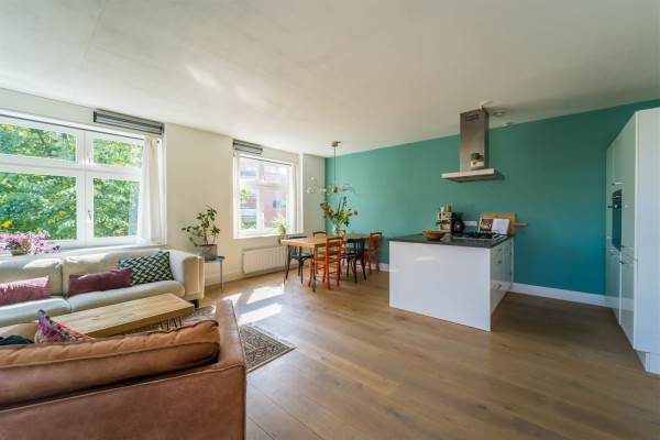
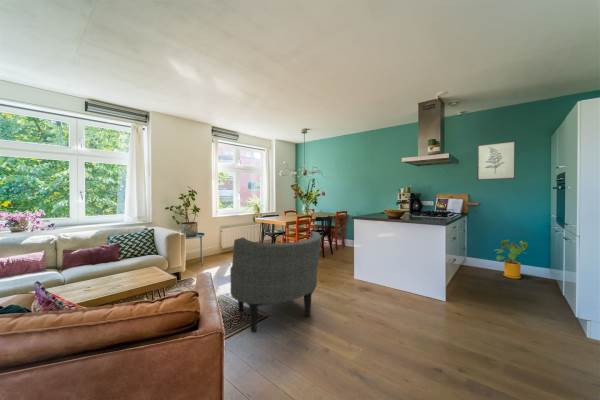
+ armchair [229,230,322,333]
+ wall art [476,140,516,181]
+ house plant [493,239,529,280]
